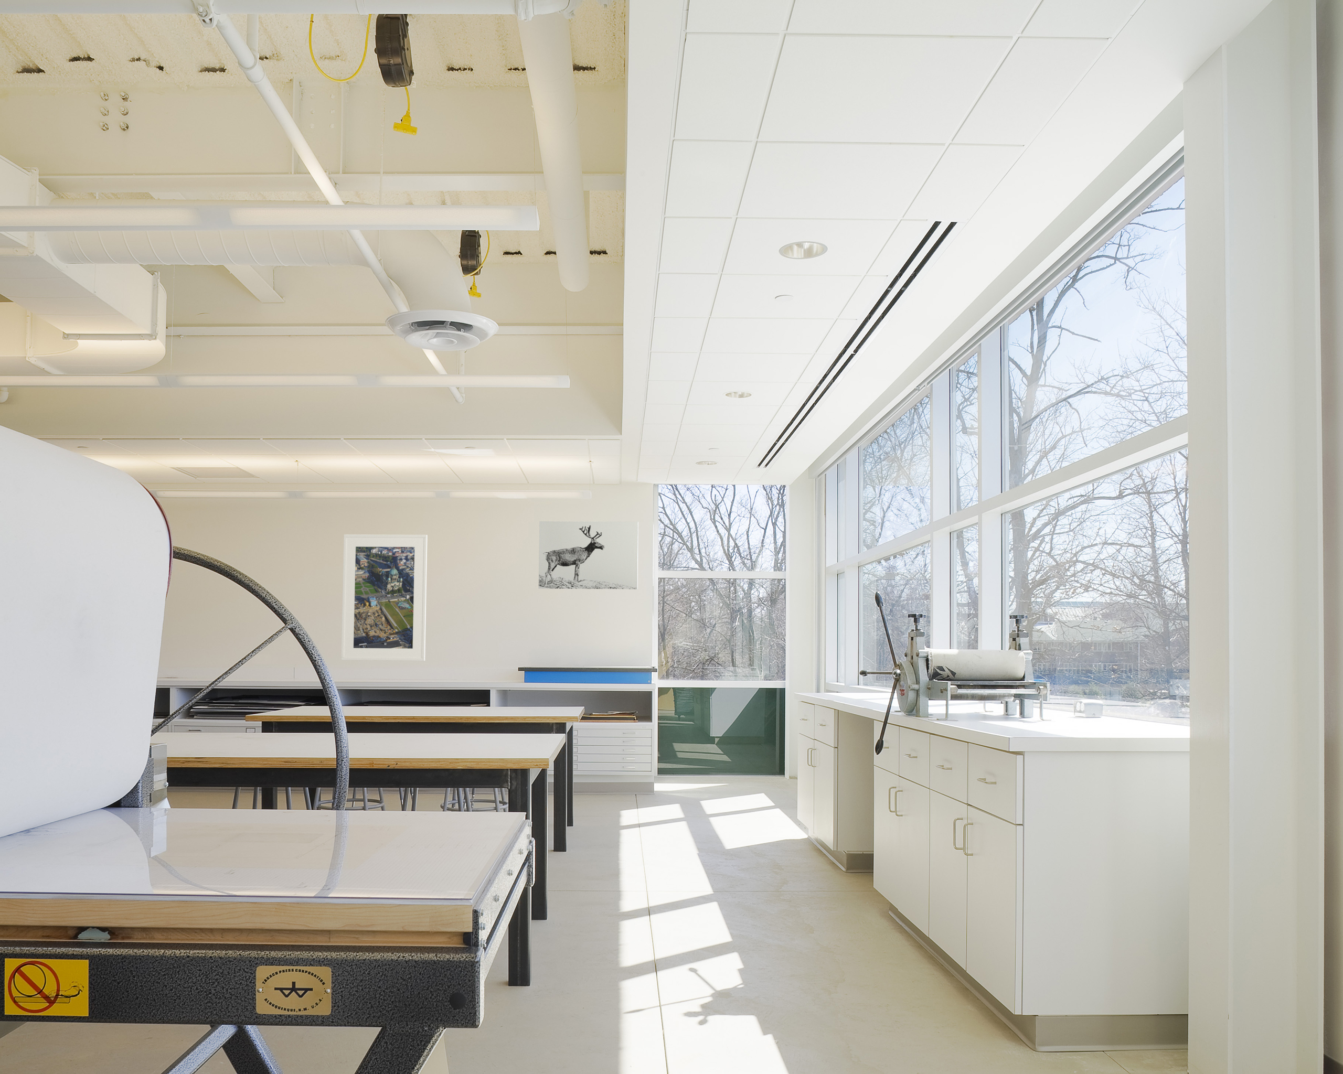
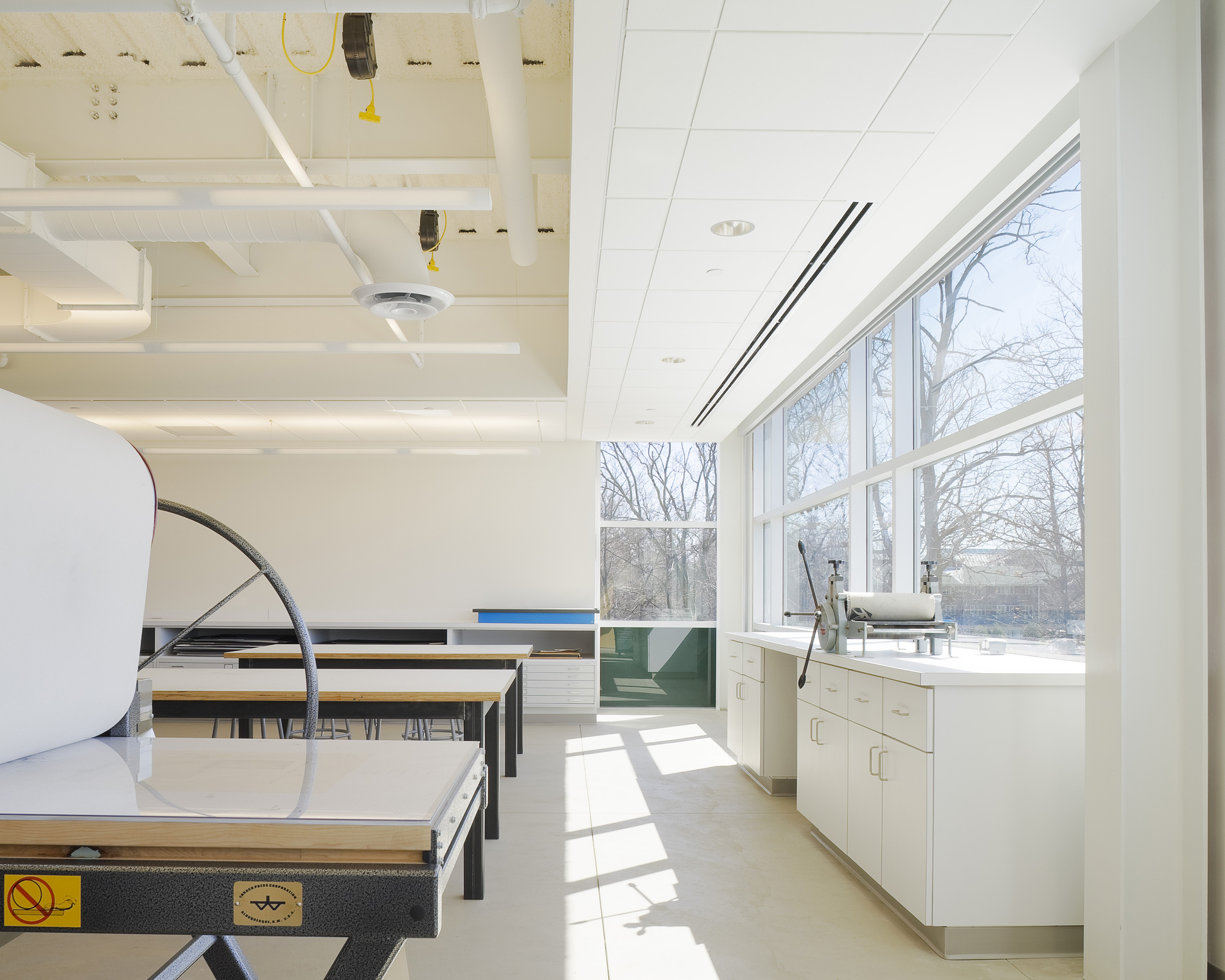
- wall art [538,521,639,590]
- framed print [341,534,428,661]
